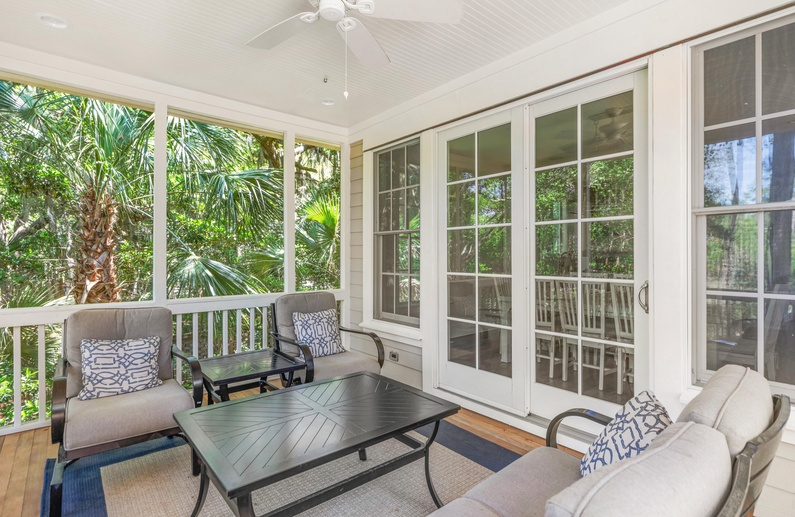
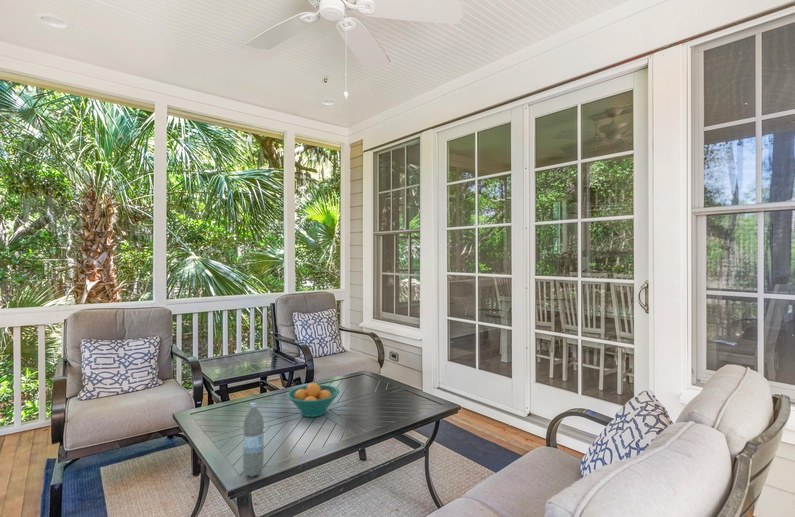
+ fruit bowl [286,382,340,418]
+ water bottle [242,401,265,478]
